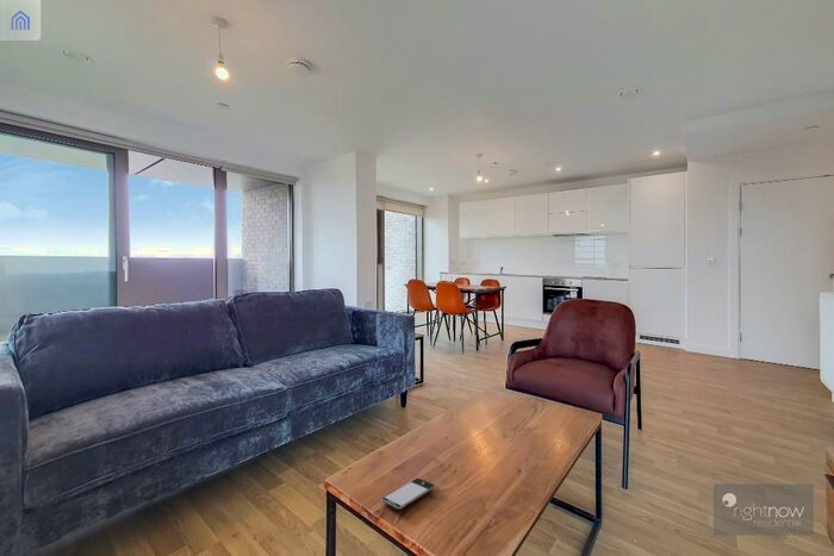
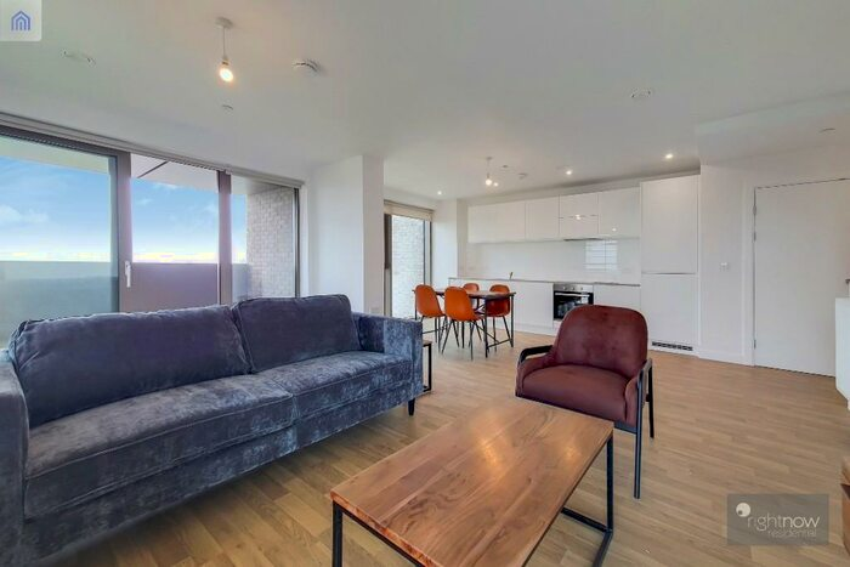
- smartphone [381,477,436,511]
